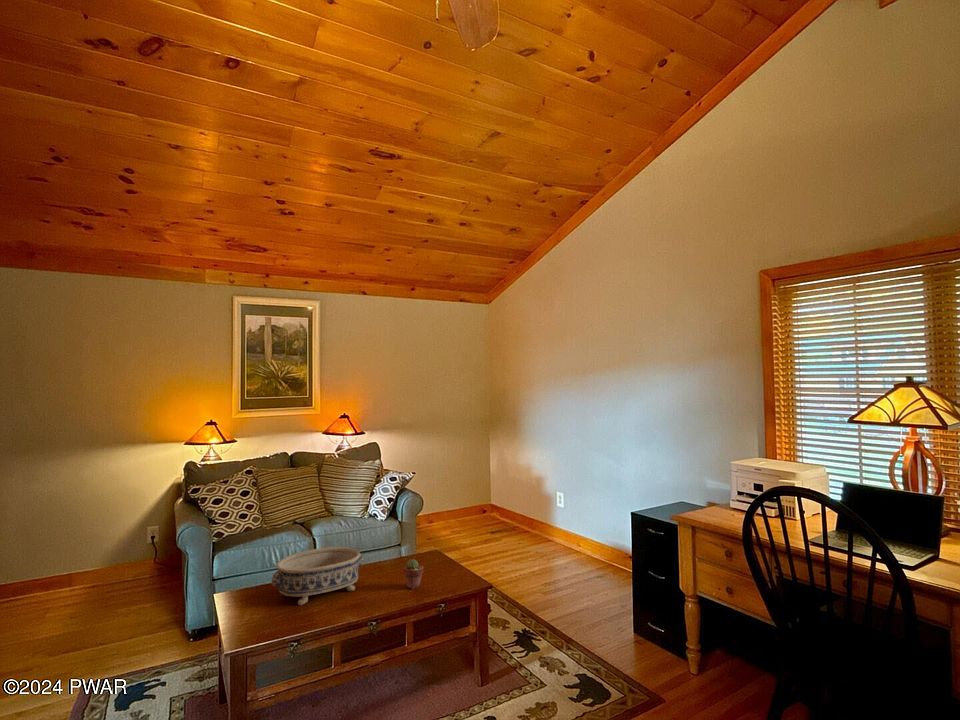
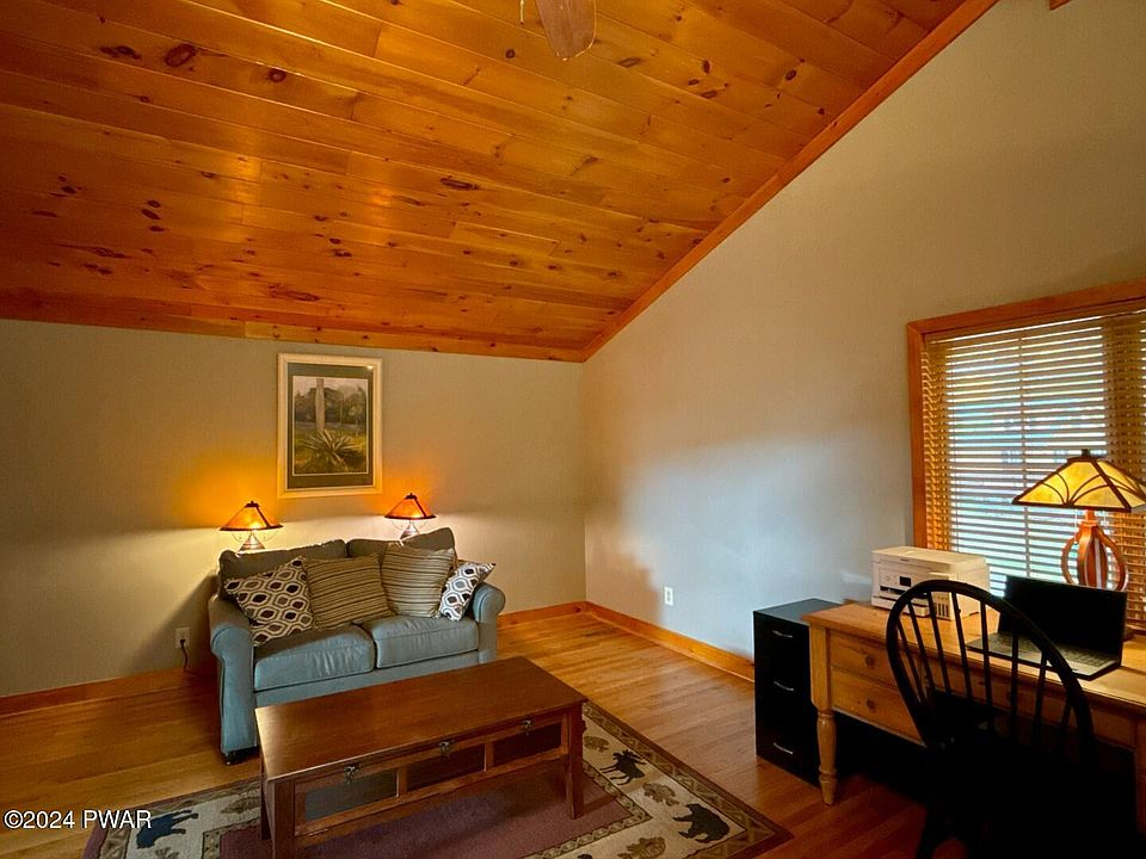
- decorative bowl [270,546,364,606]
- potted succulent [403,558,424,590]
